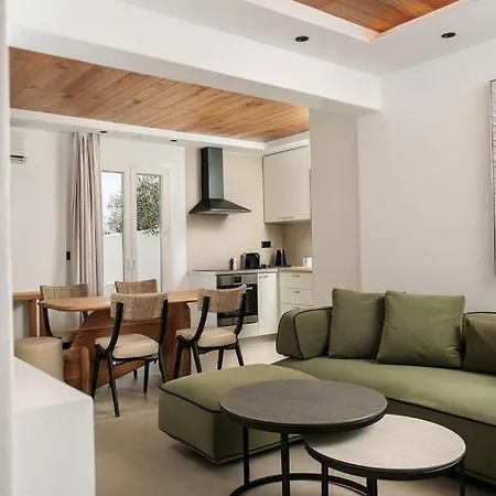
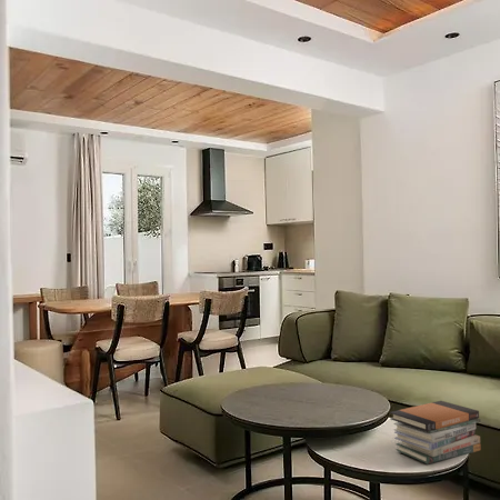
+ book stack [389,400,482,466]
